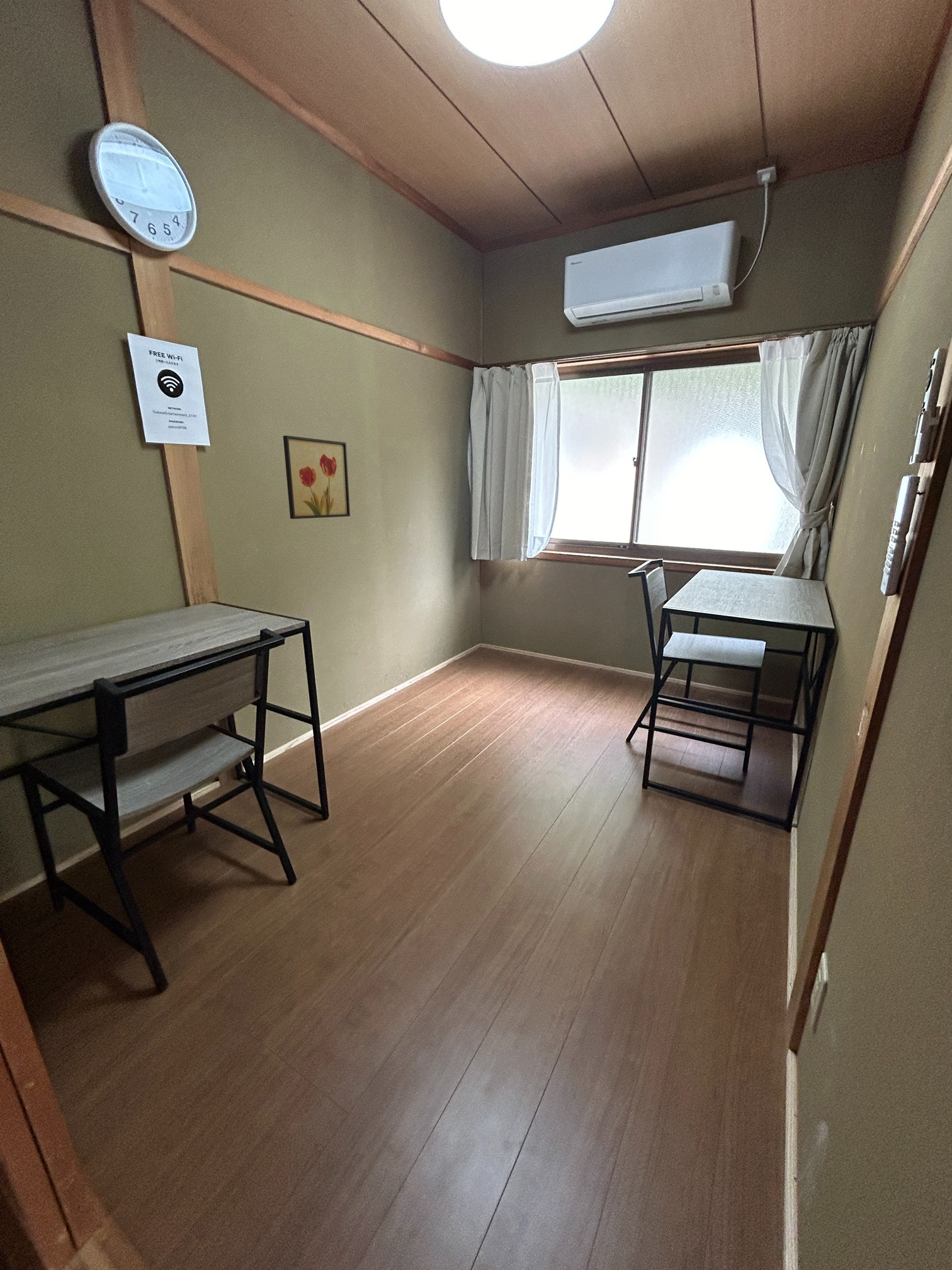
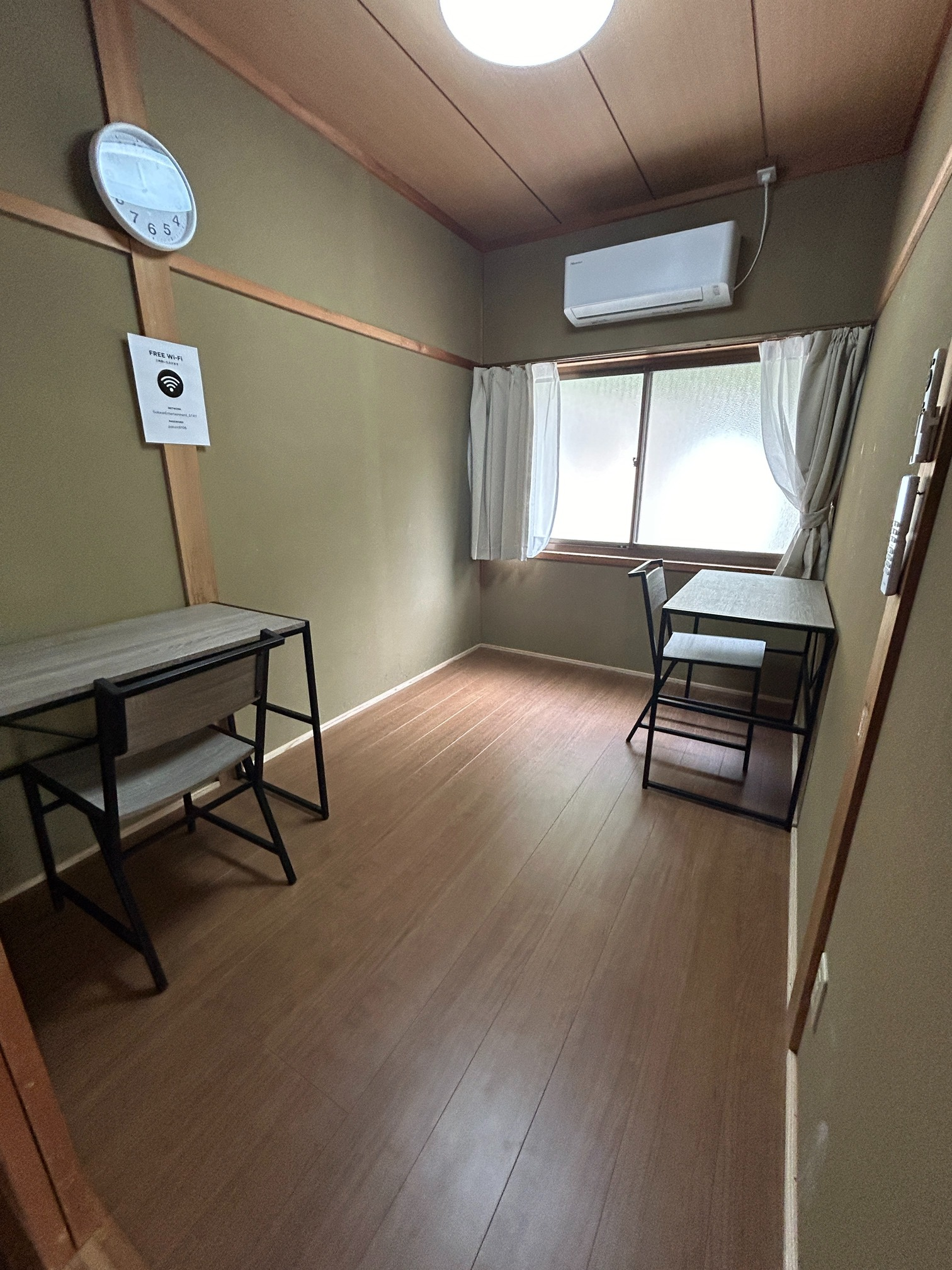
- wall art [283,435,351,520]
